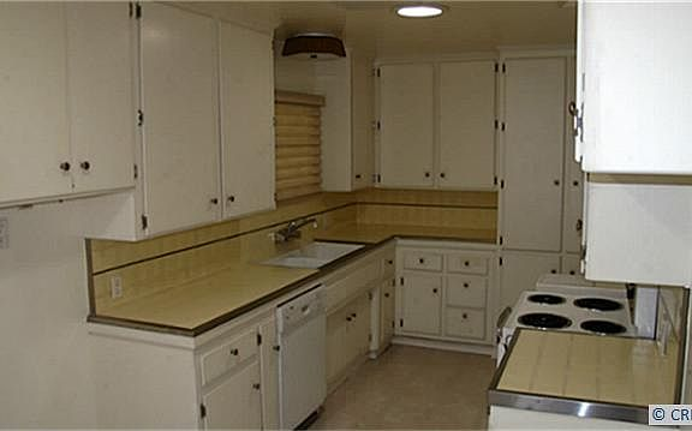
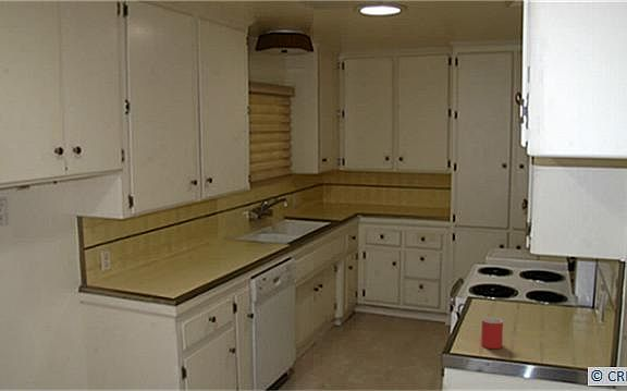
+ mug [480,316,504,350]
